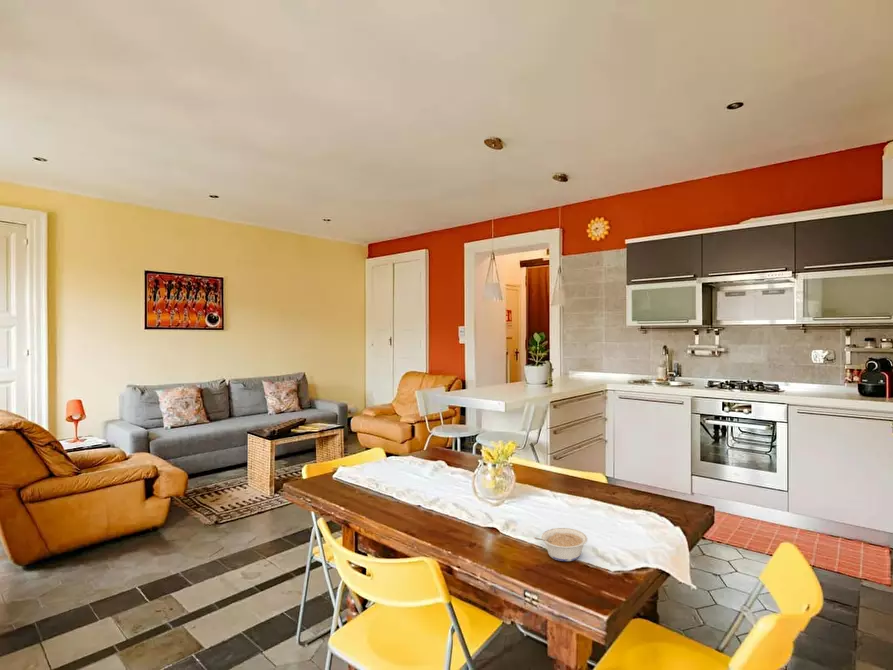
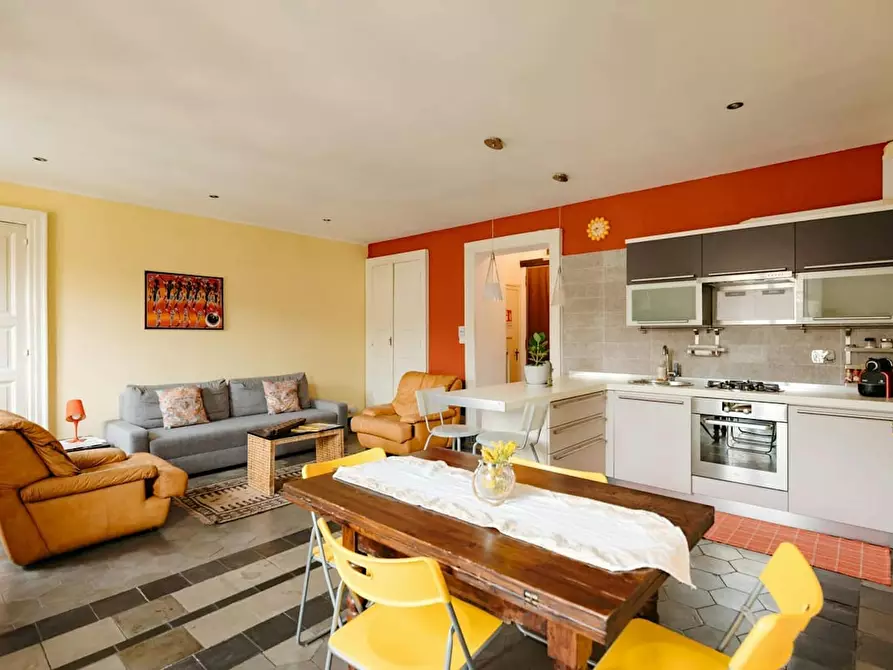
- legume [533,527,588,562]
